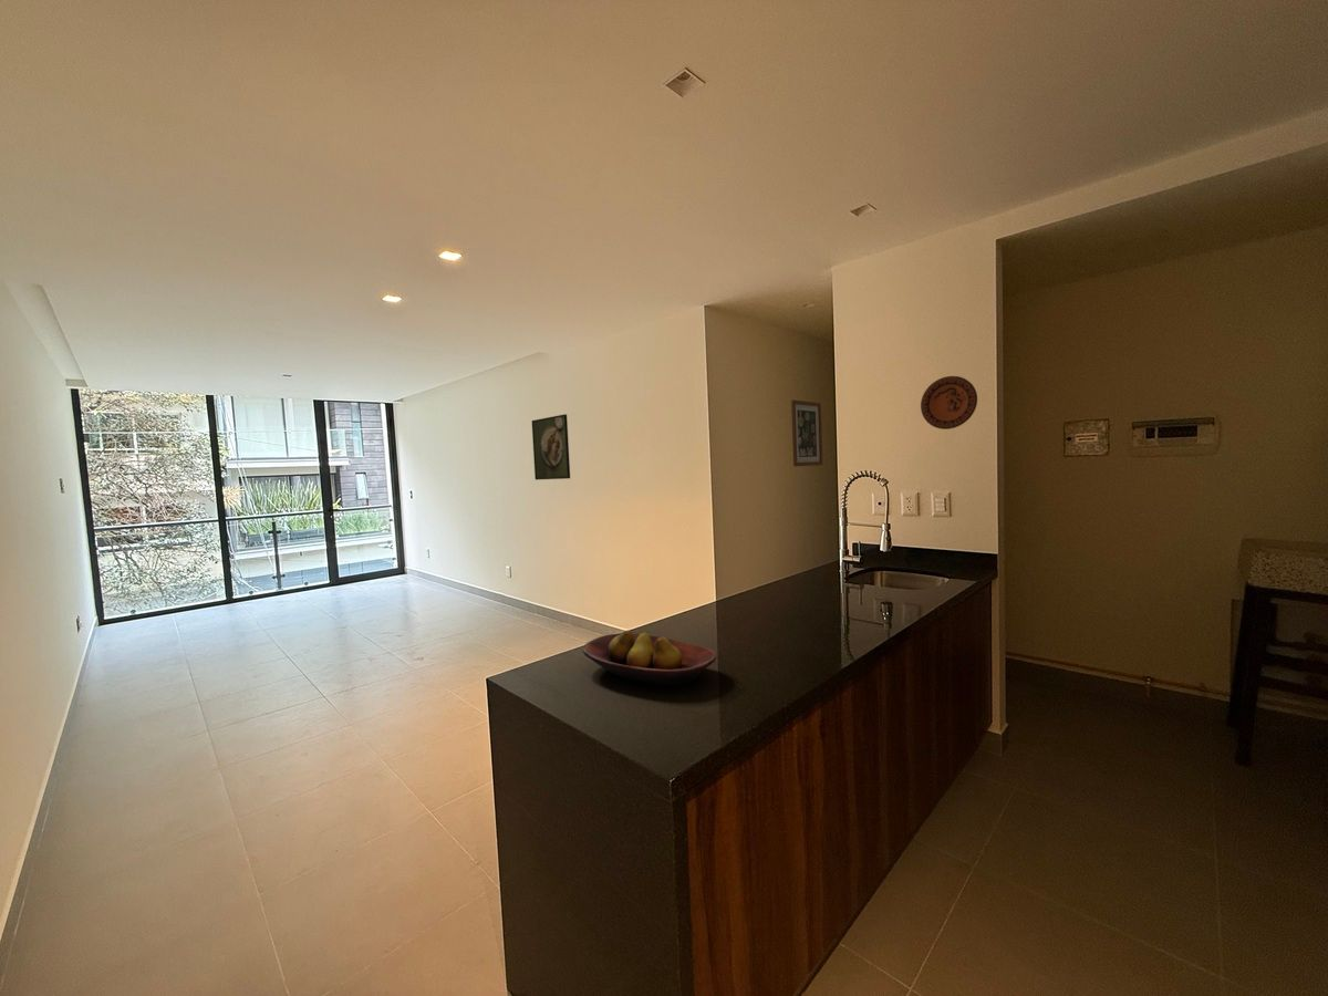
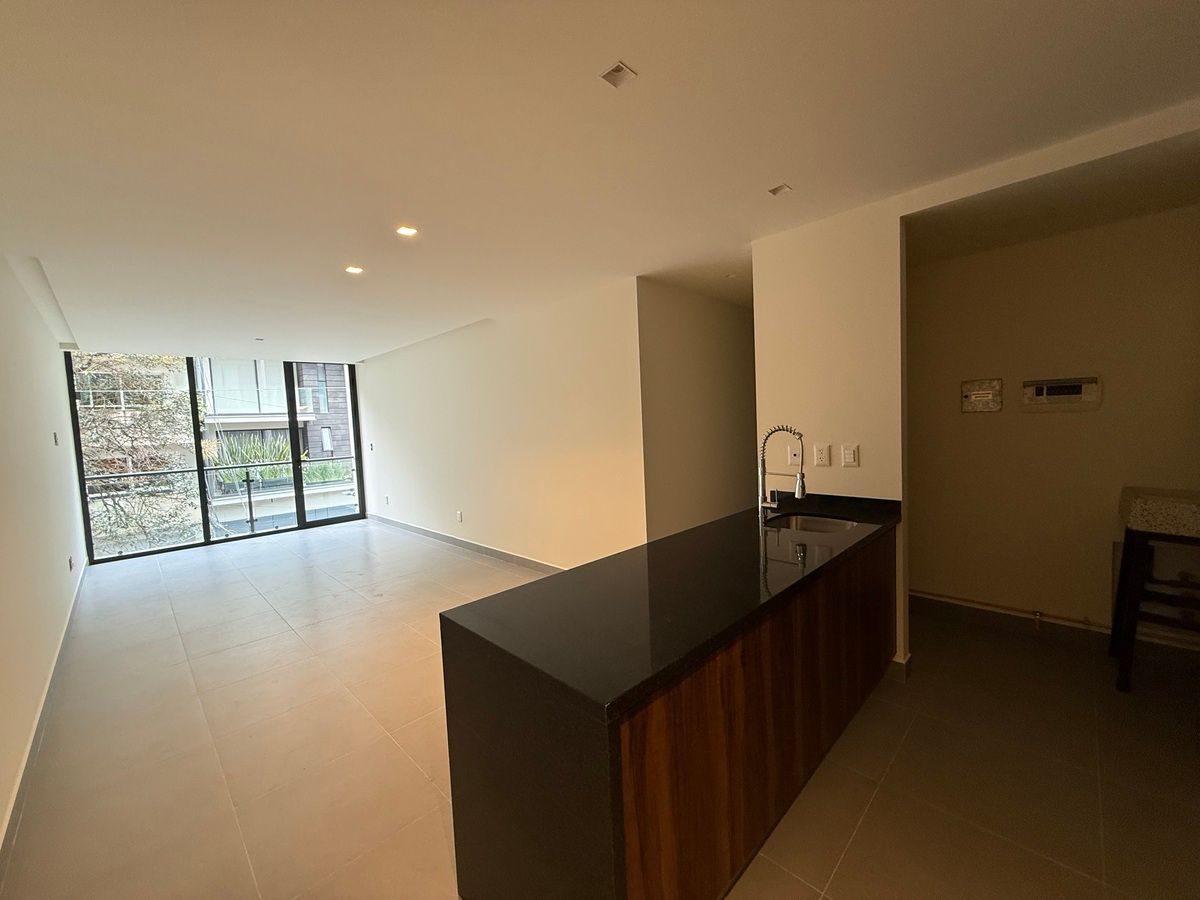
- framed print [531,413,571,480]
- wall art [790,398,823,468]
- decorative plate [920,375,978,430]
- fruit bowl [582,629,717,687]
